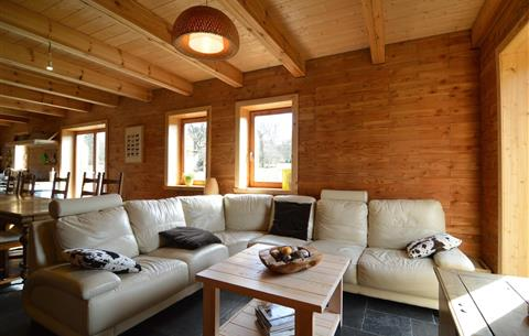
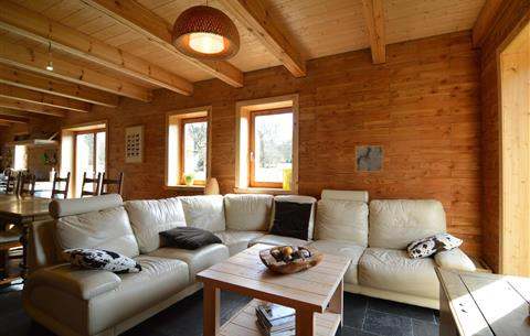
+ wall art [354,144,384,173]
